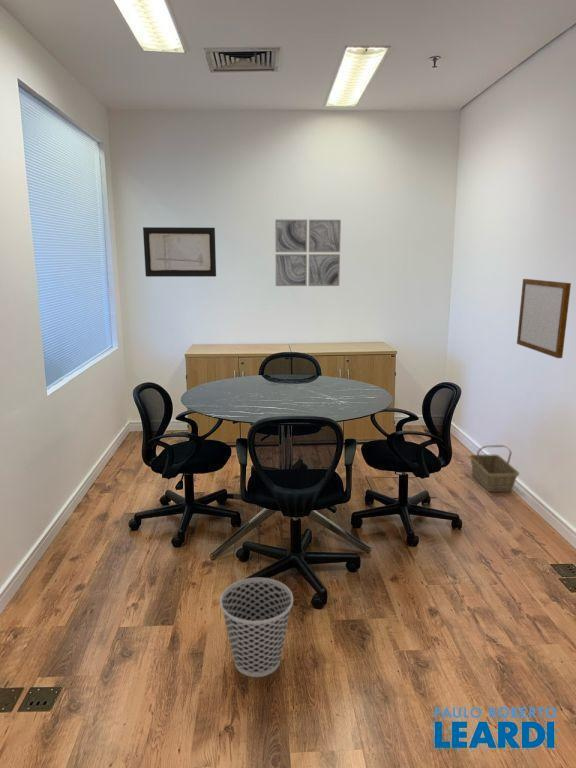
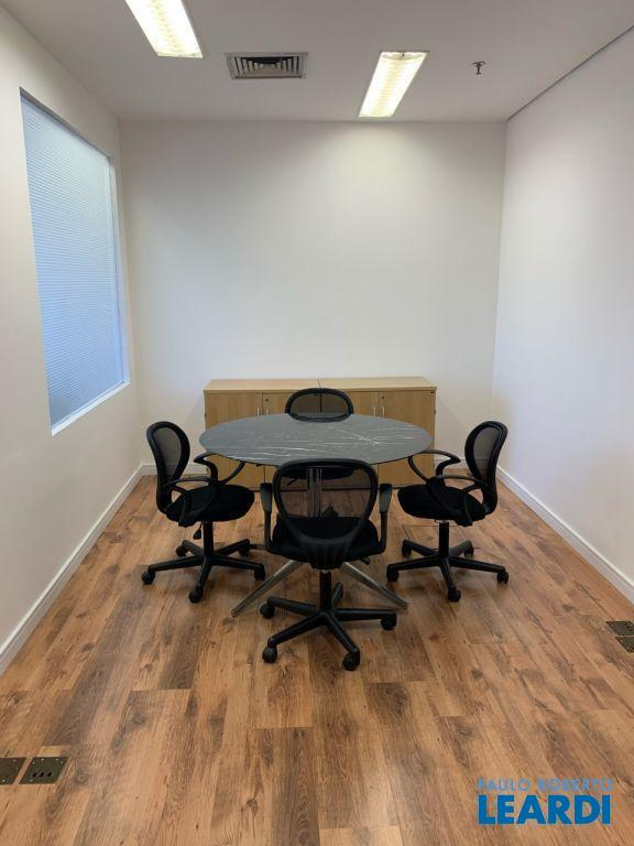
- wastebasket [219,577,294,678]
- writing board [516,278,572,359]
- basket [468,444,520,493]
- wall art [142,226,217,278]
- wall art [274,218,342,287]
